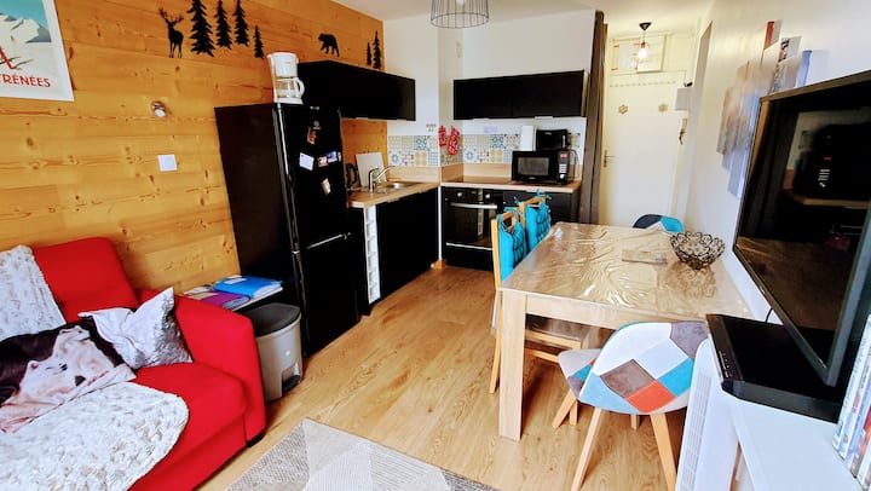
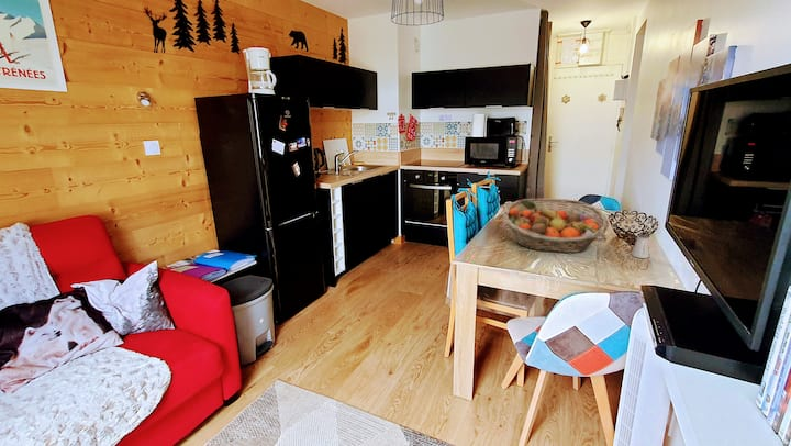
+ fruit basket [502,198,610,254]
+ saltshaker [631,234,650,259]
